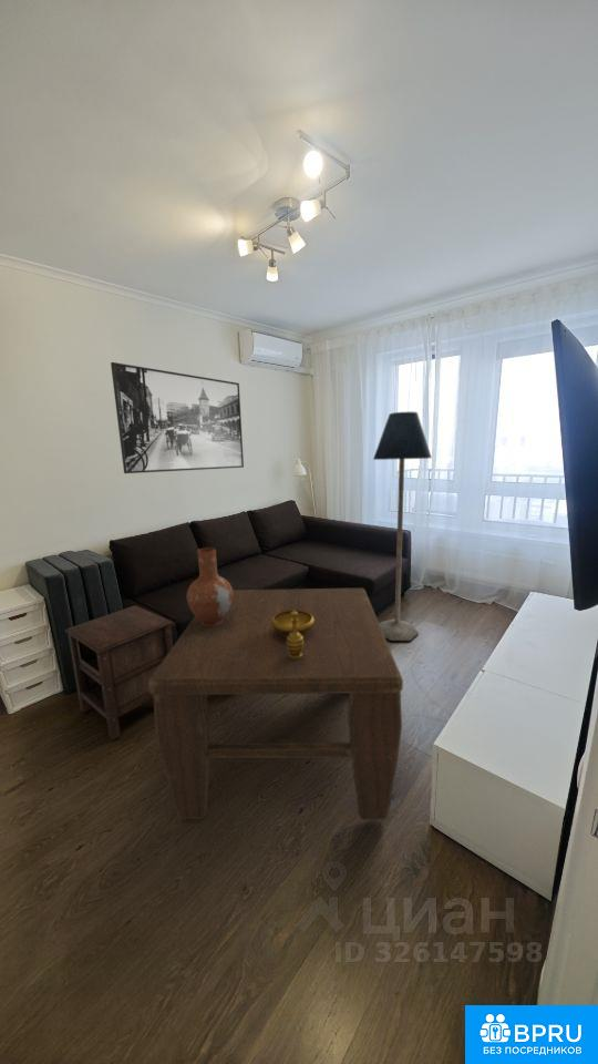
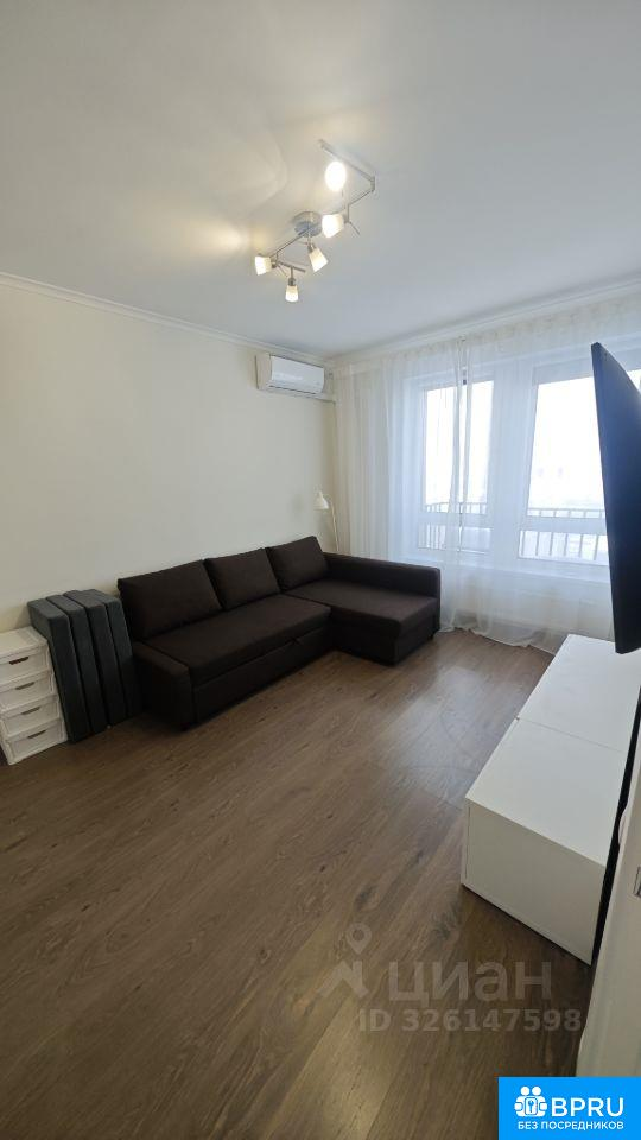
- nightstand [64,605,174,741]
- vase [185,546,234,626]
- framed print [110,361,245,474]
- floor lamp [372,411,433,642]
- decorative bowl [271,610,315,658]
- coffee table [148,587,404,820]
